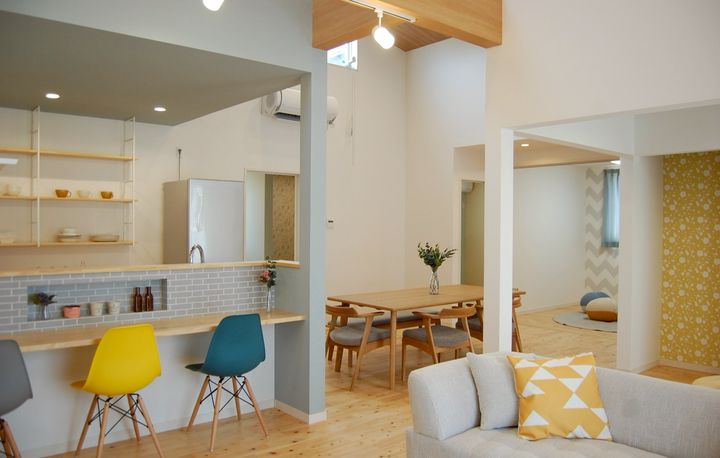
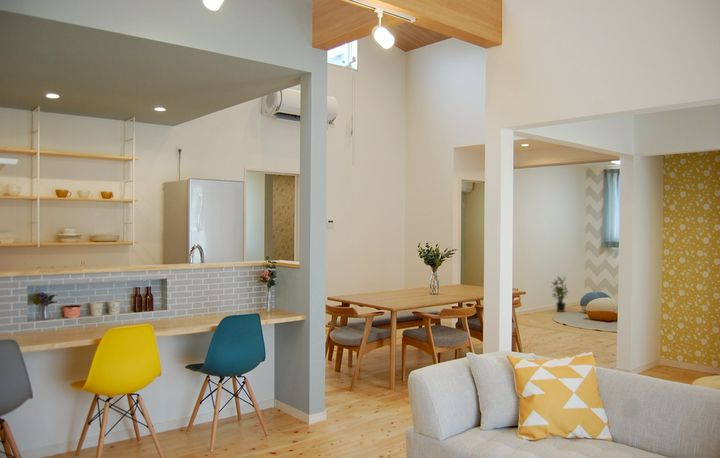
+ potted plant [550,275,570,313]
